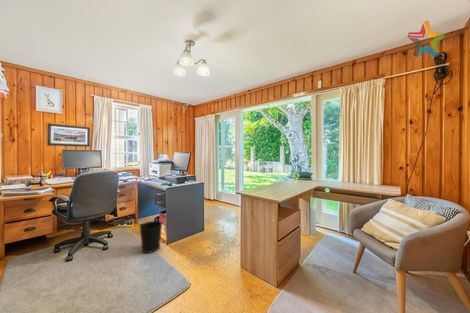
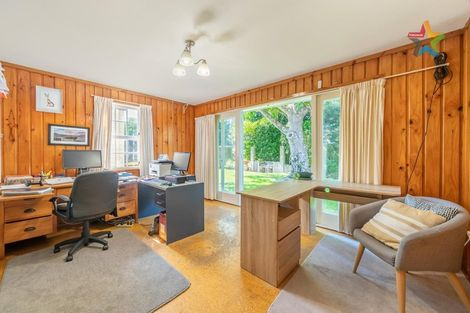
- wastebasket [138,220,163,254]
